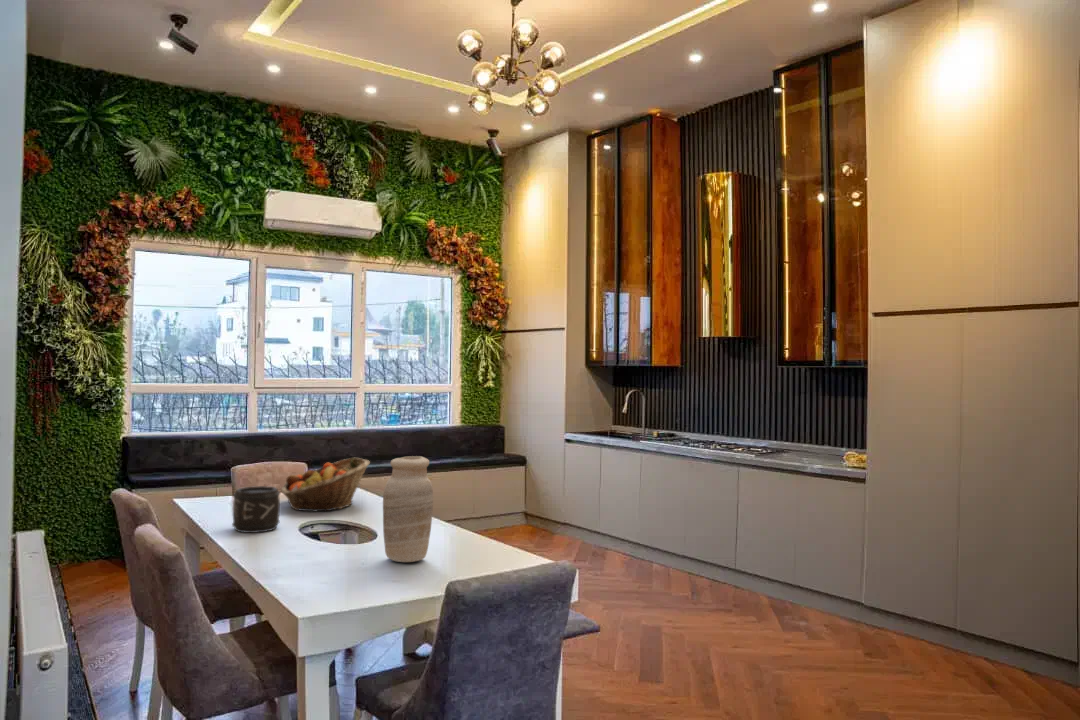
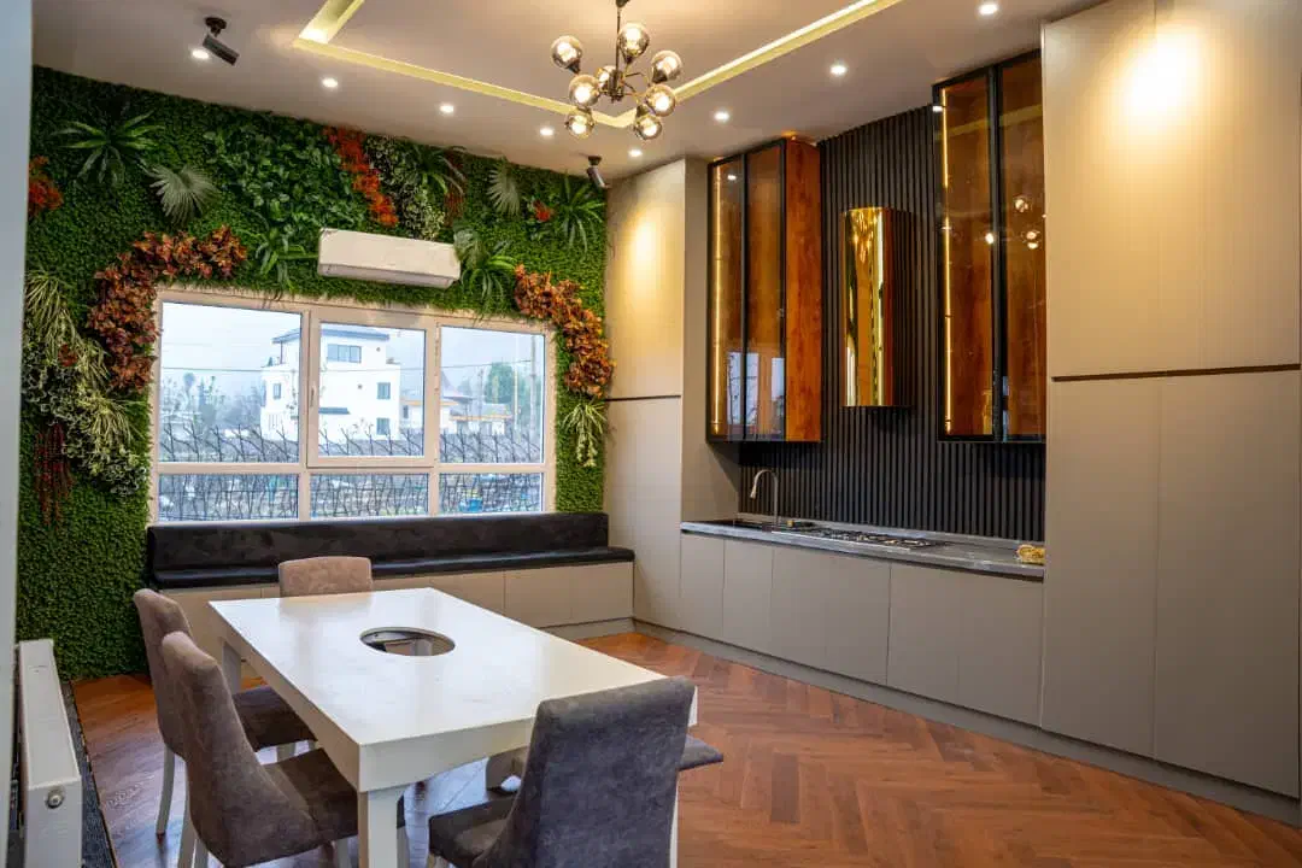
- fruit basket [281,457,371,513]
- vase [382,455,434,563]
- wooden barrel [231,485,281,534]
